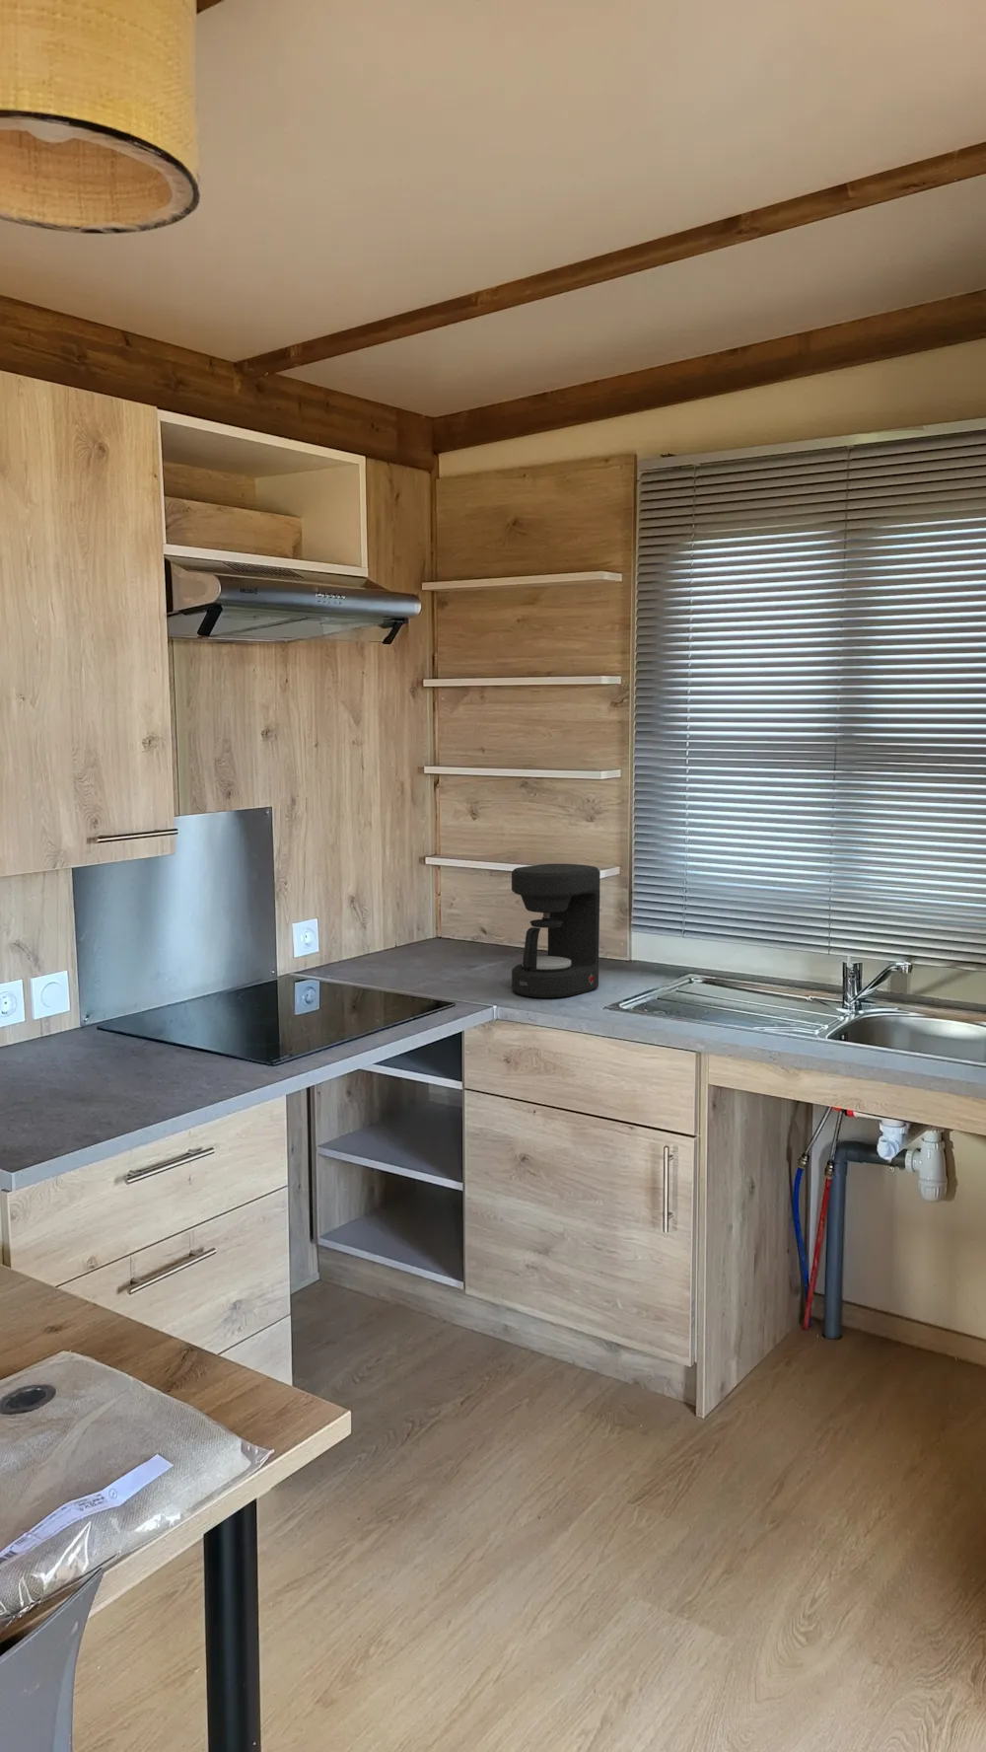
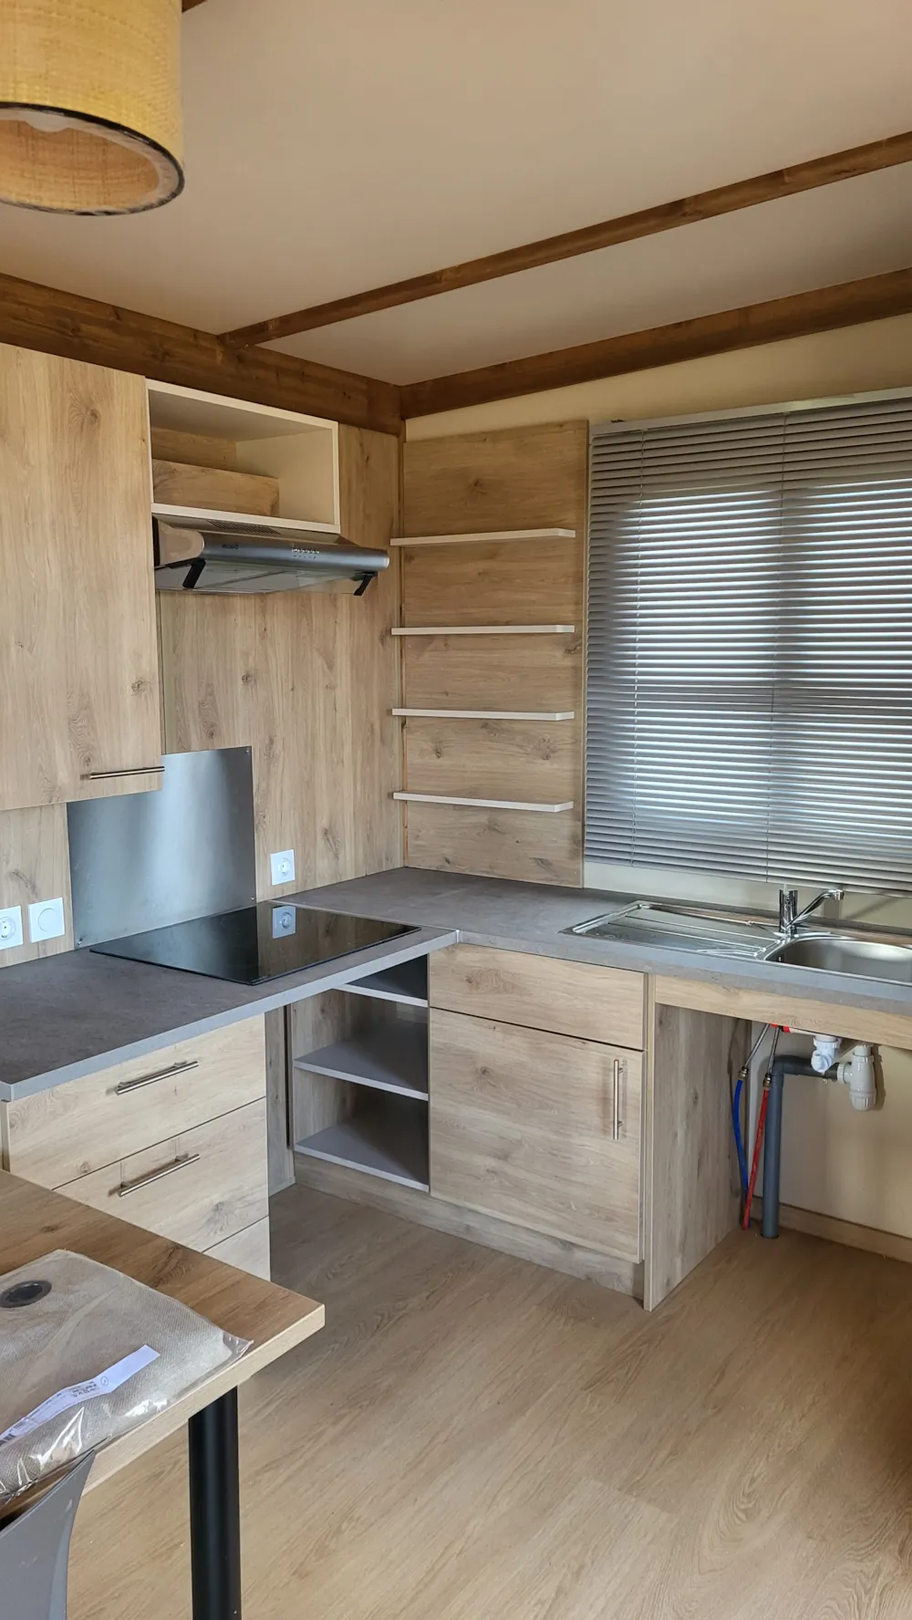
- coffee maker [511,863,601,999]
